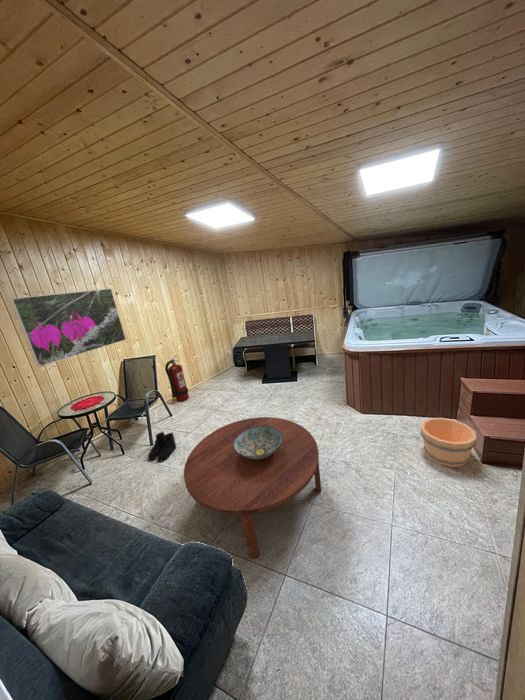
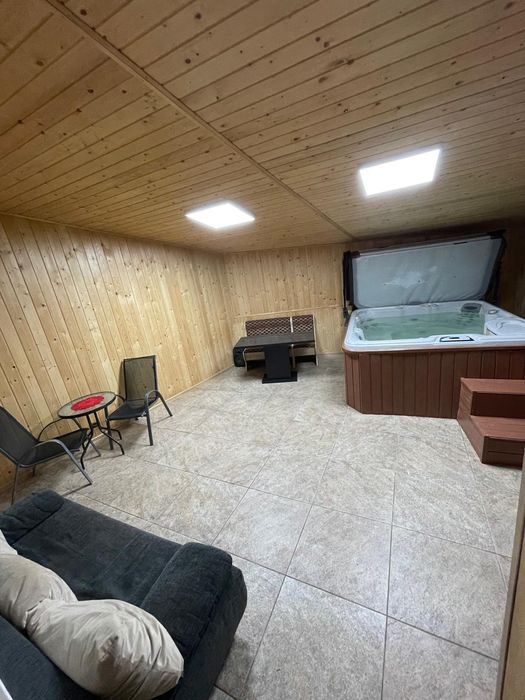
- fire extinguisher [164,354,190,403]
- boots [147,431,177,463]
- coffee table [183,416,322,560]
- decorative bowl [234,426,282,459]
- bucket [419,417,477,468]
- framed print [9,288,127,368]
